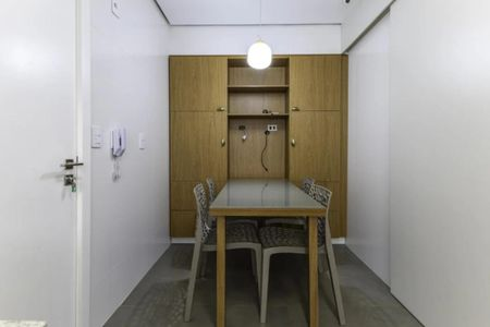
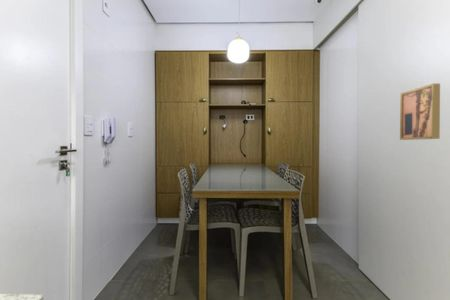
+ wall art [399,83,441,141]
